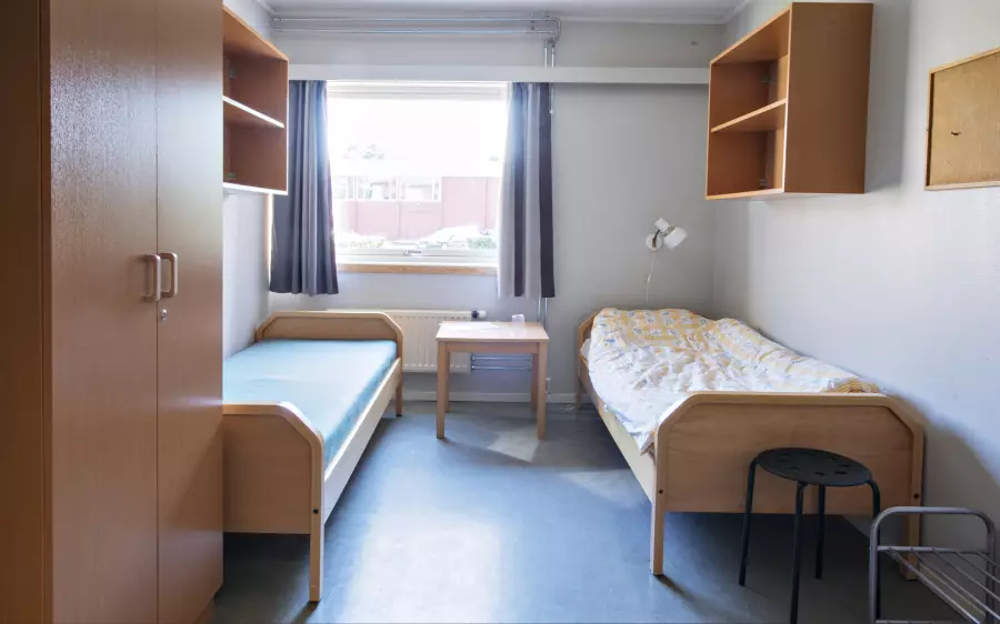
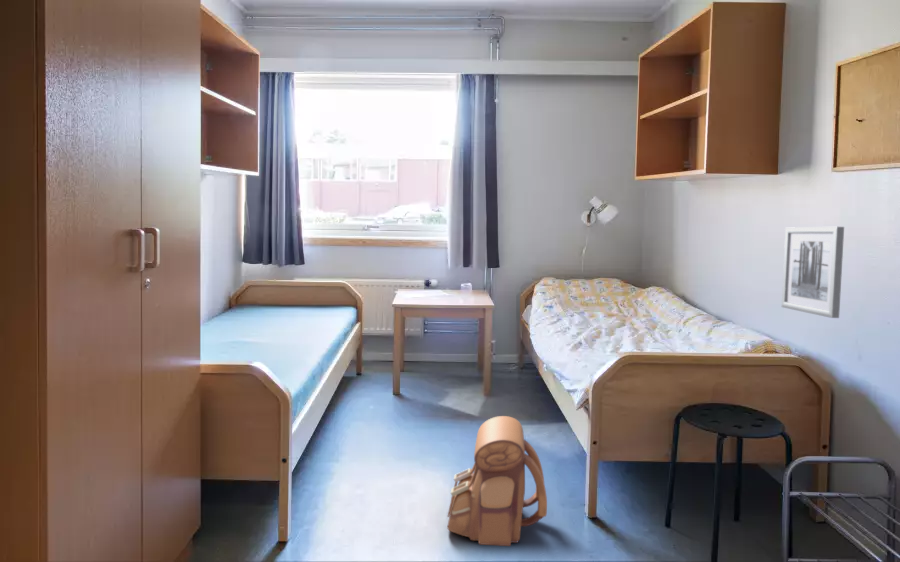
+ wall art [781,226,845,319]
+ backpack [446,415,548,547]
